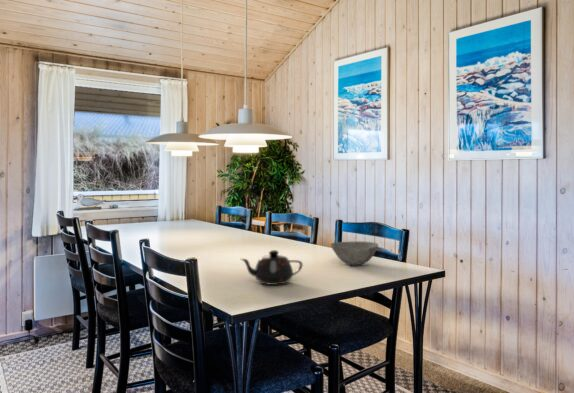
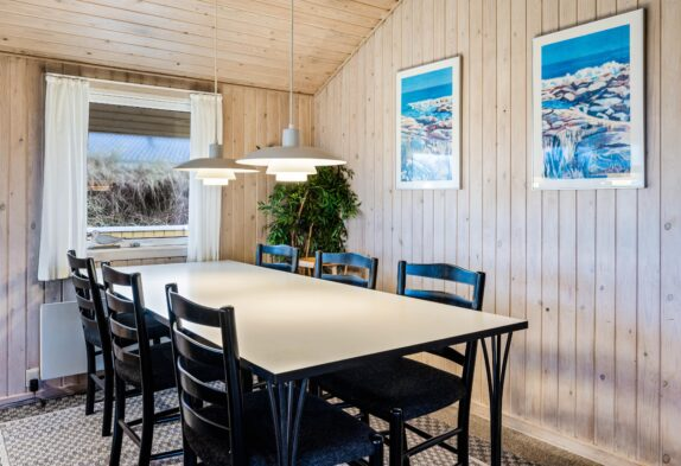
- teapot [240,249,304,286]
- bowl [329,240,379,266]
